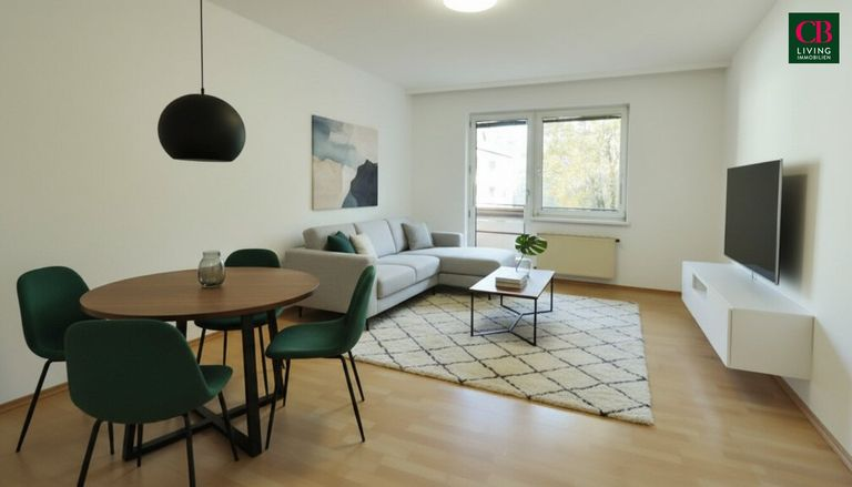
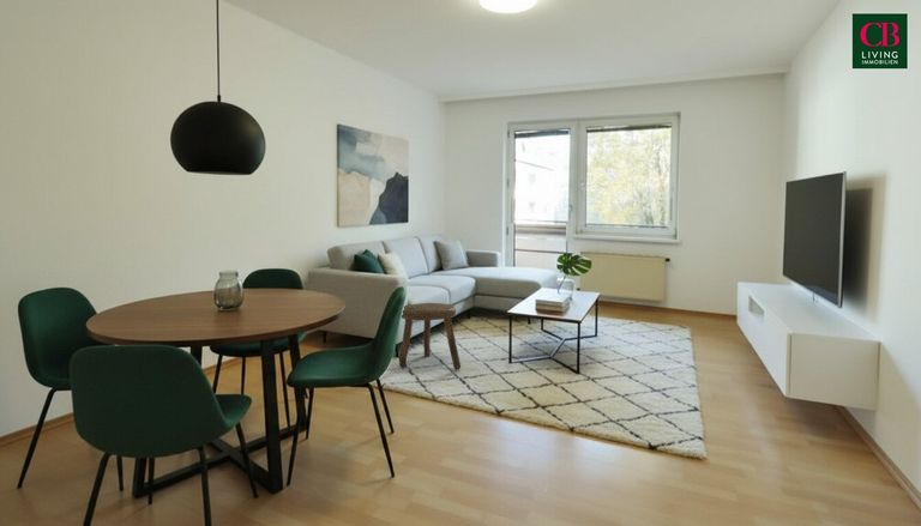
+ stool [398,302,462,371]
